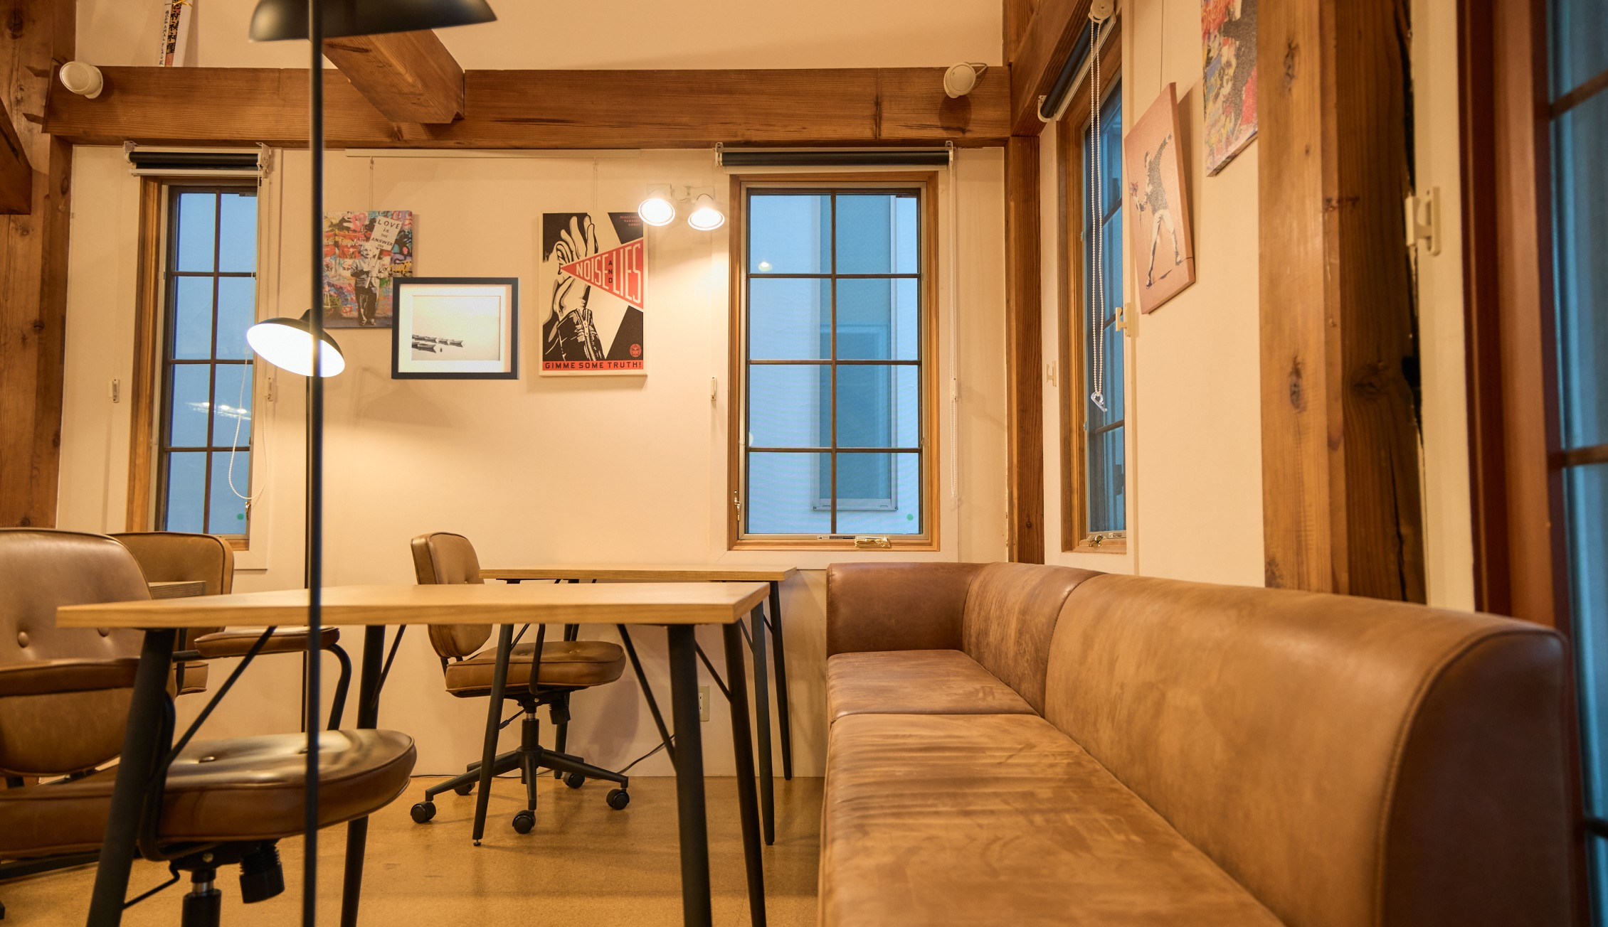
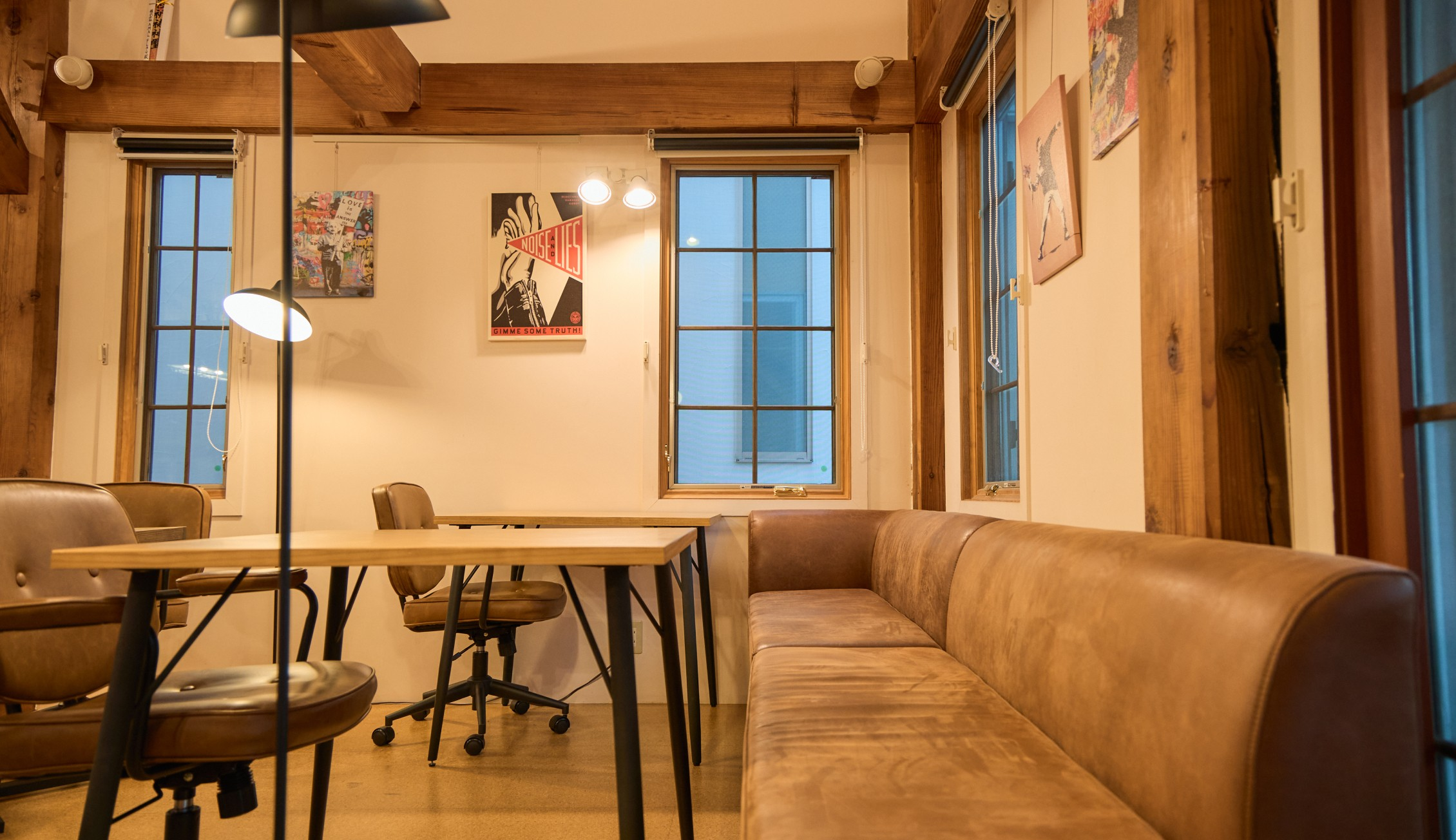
- wall art [391,277,521,381]
